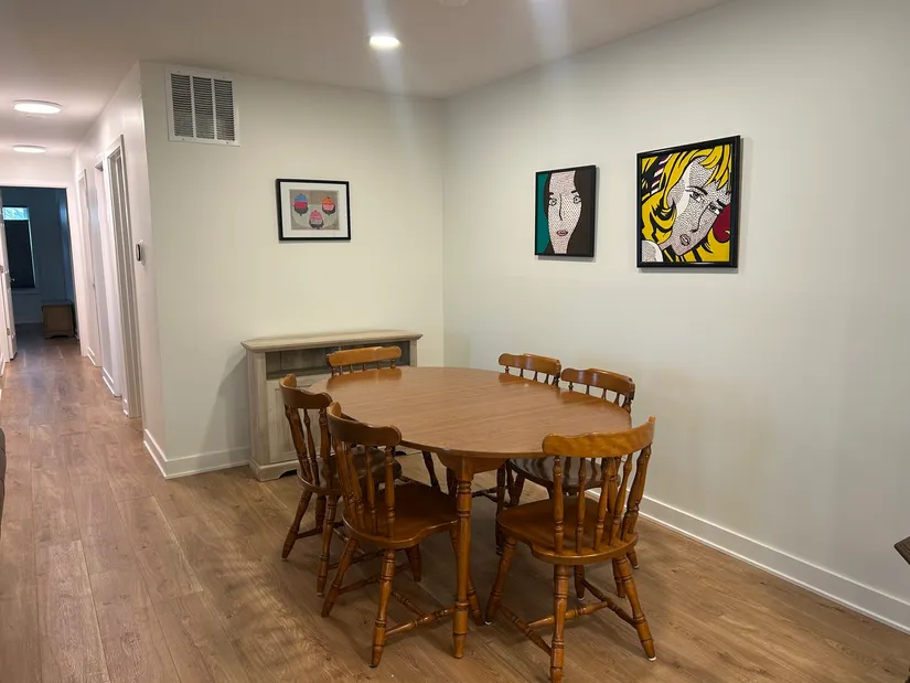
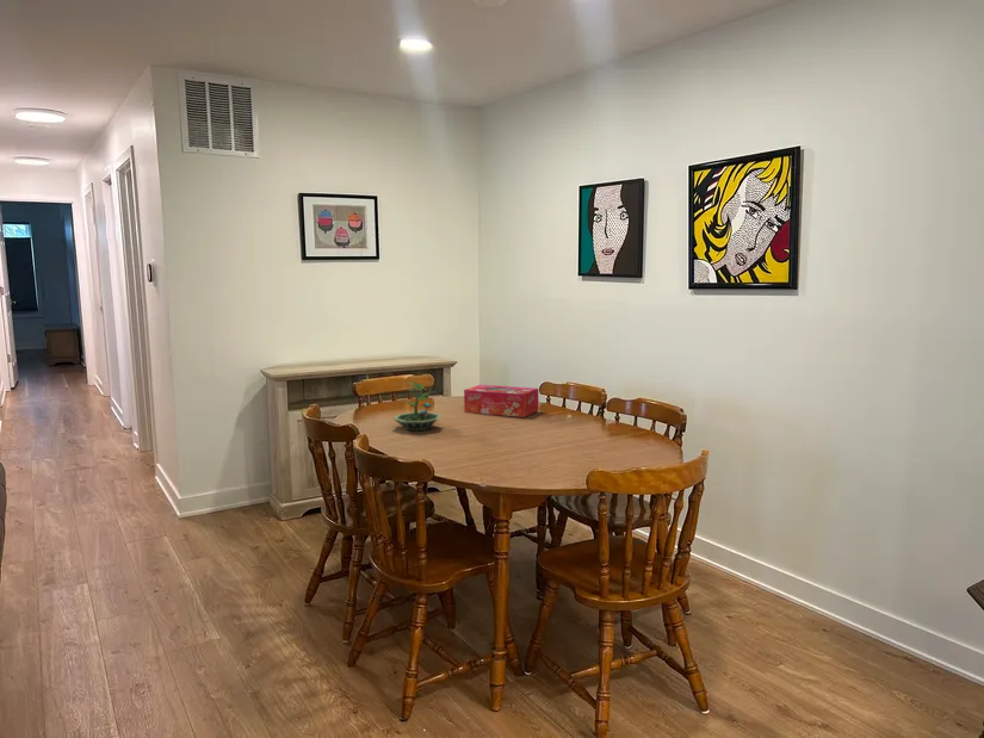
+ tissue box [463,384,539,418]
+ terrarium [392,380,443,432]
